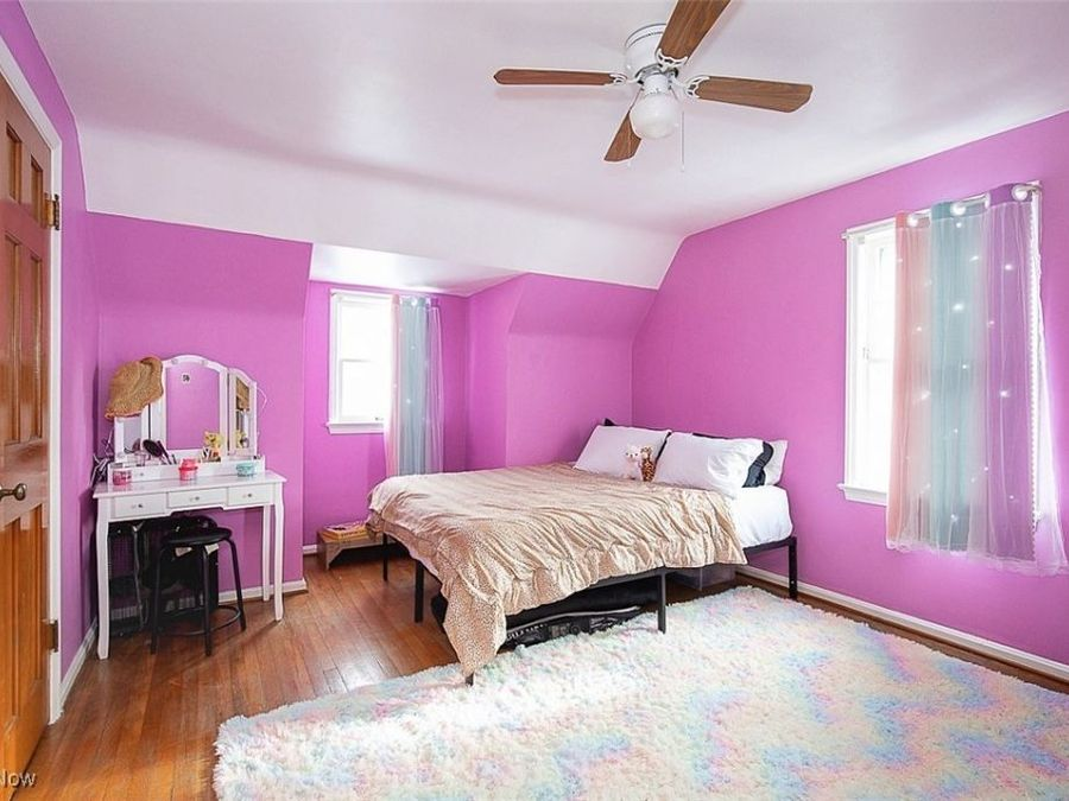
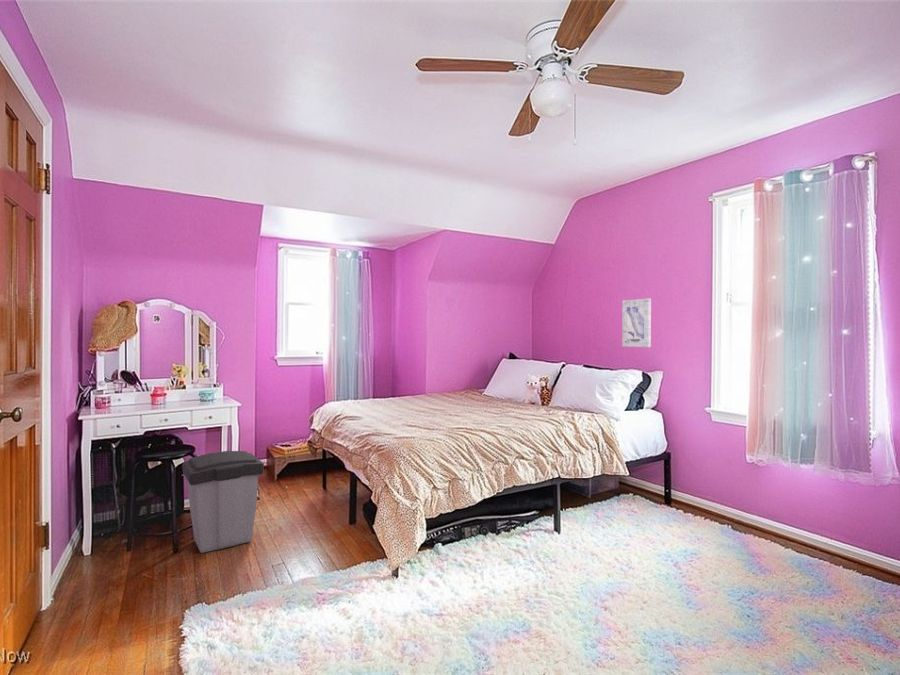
+ wall art [621,298,652,348]
+ trash can [181,450,265,554]
